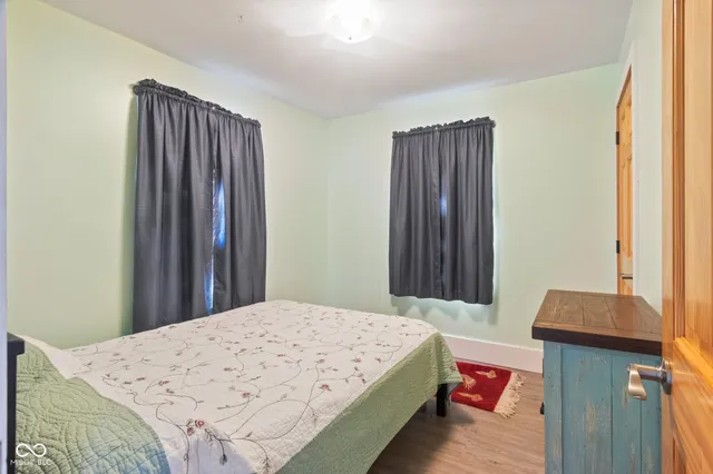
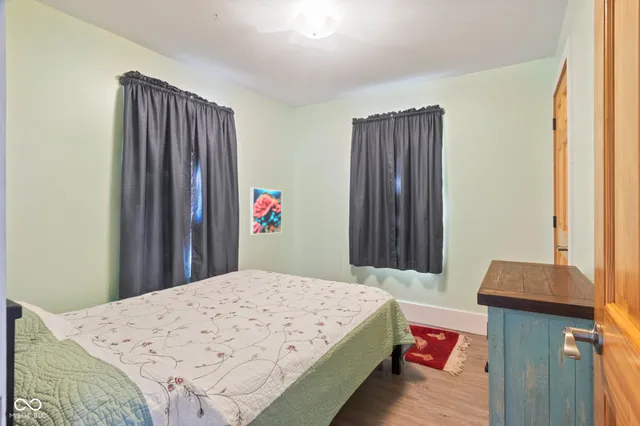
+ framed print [249,186,283,235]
